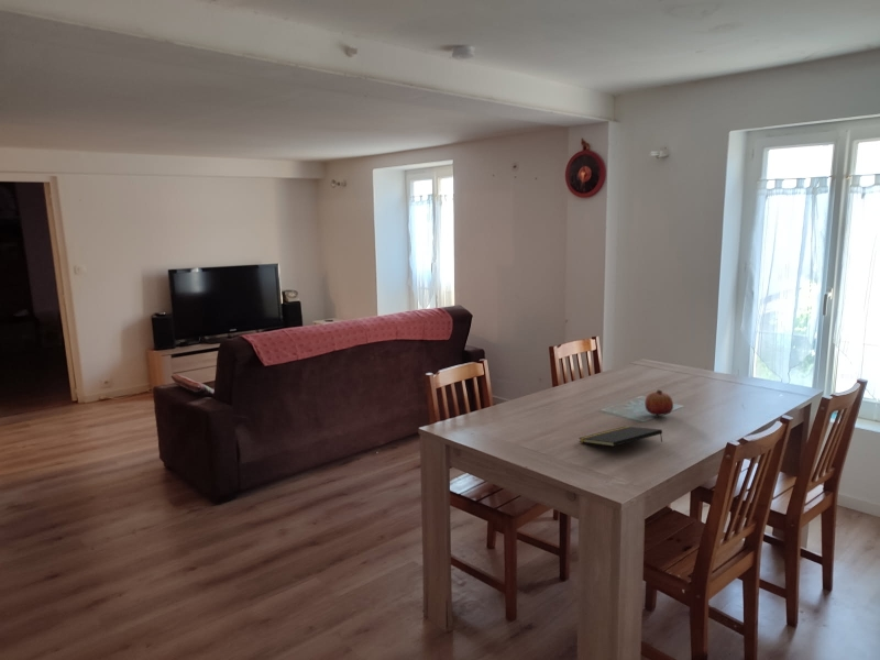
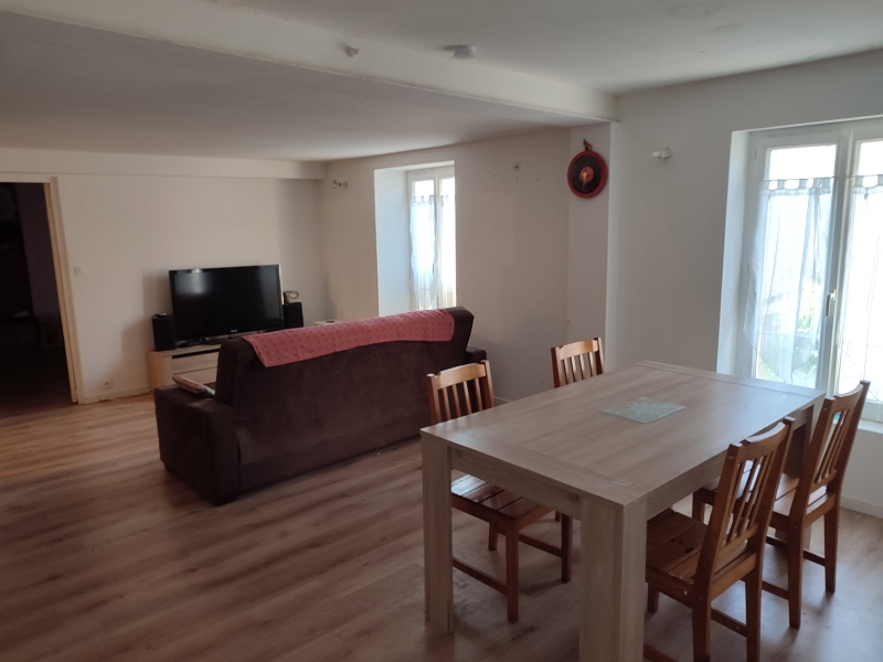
- notepad [578,426,663,448]
- fruit [644,388,674,417]
